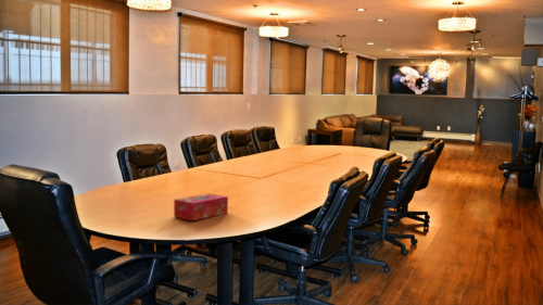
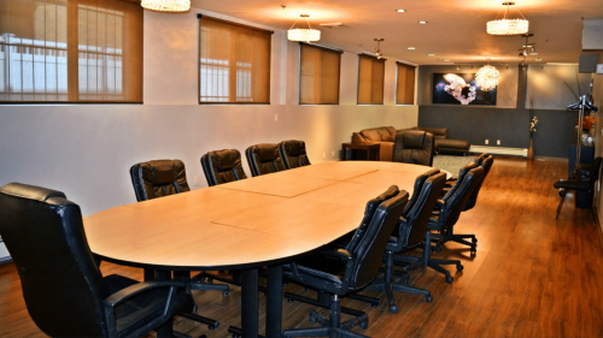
- tissue box [173,192,229,221]
